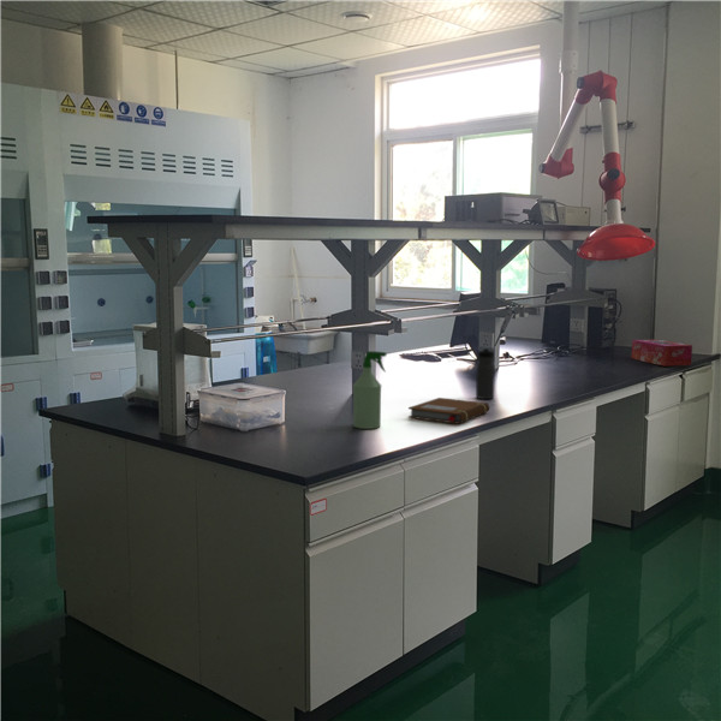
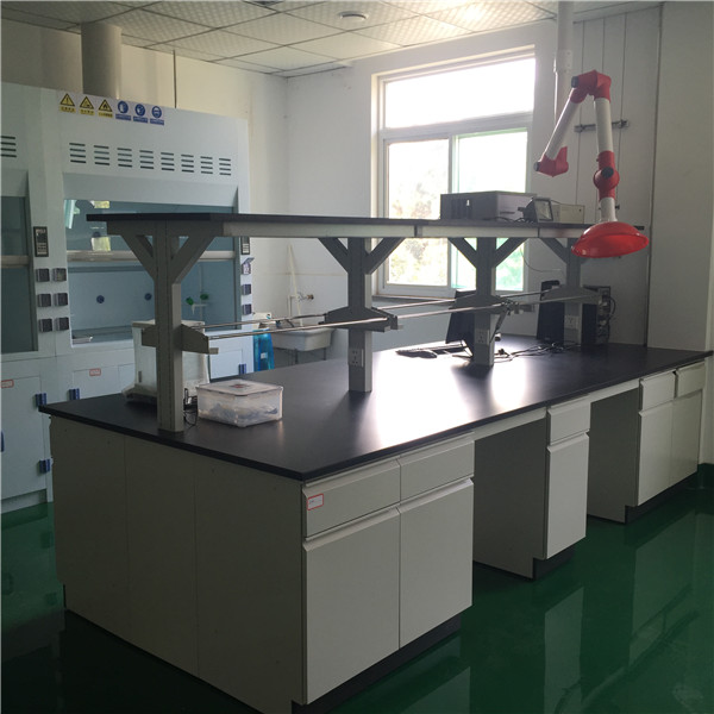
- water bottle [475,346,496,400]
- spray bottle [352,350,387,430]
- notebook [407,397,490,425]
- tissue box [631,339,693,367]
